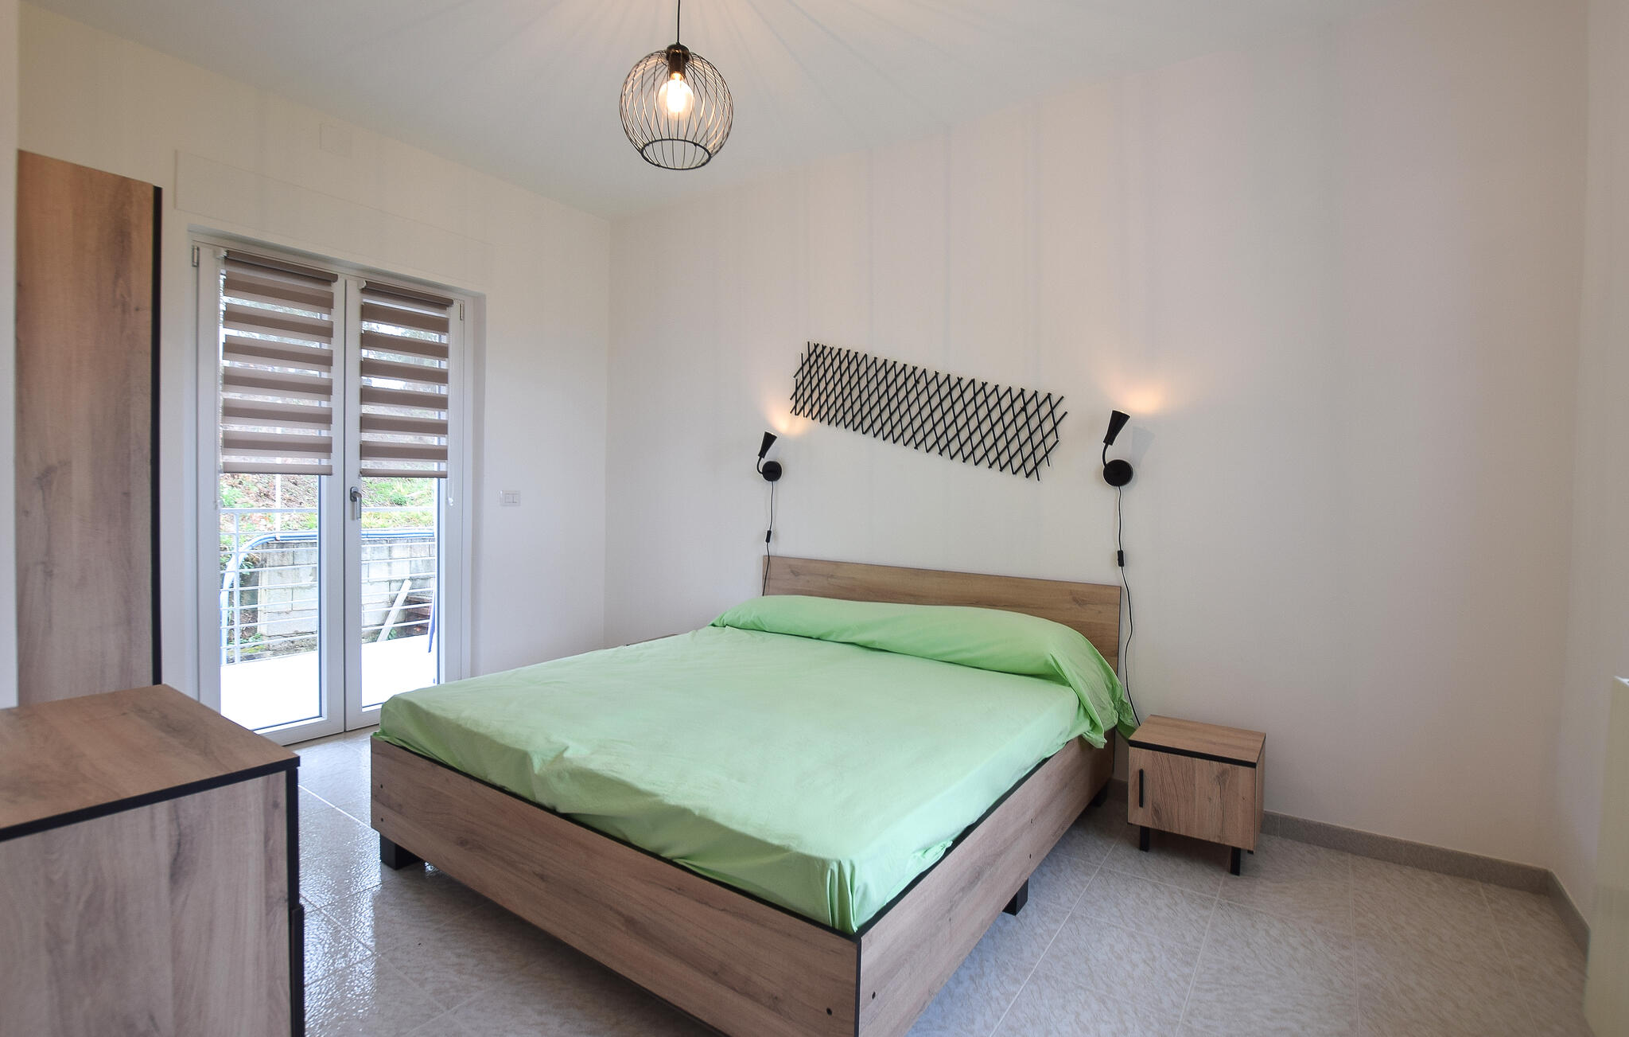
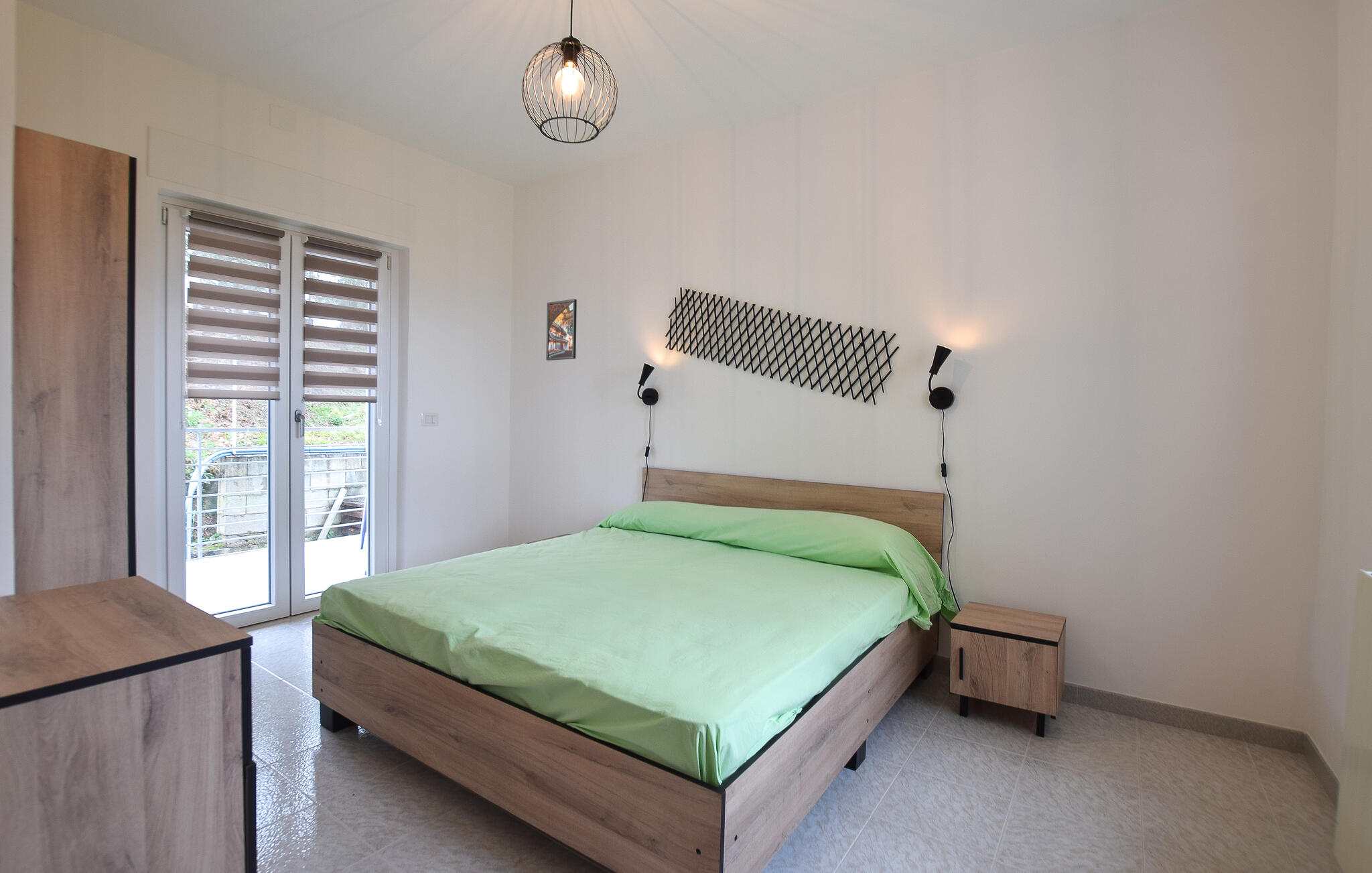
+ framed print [545,298,577,361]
